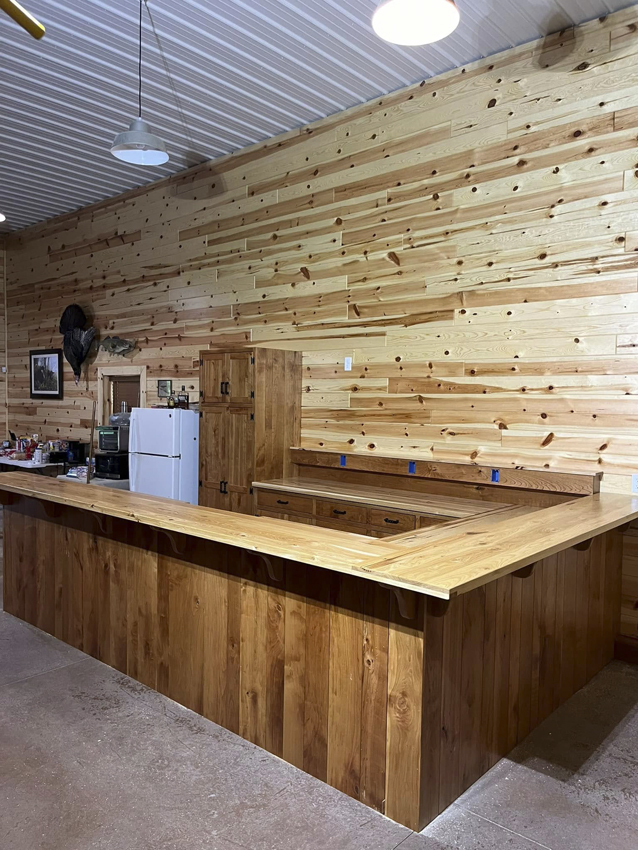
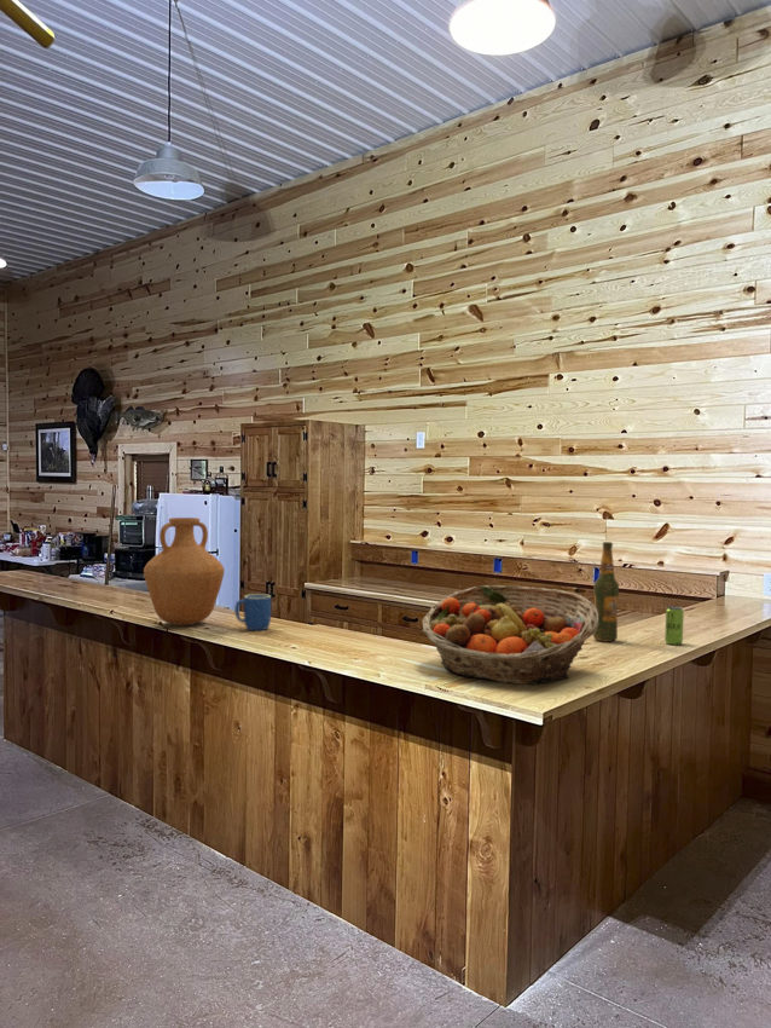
+ beer bottle [592,541,620,643]
+ vase [143,516,225,626]
+ beverage can [663,605,685,646]
+ fruit basket [421,584,598,686]
+ mug [233,593,272,631]
